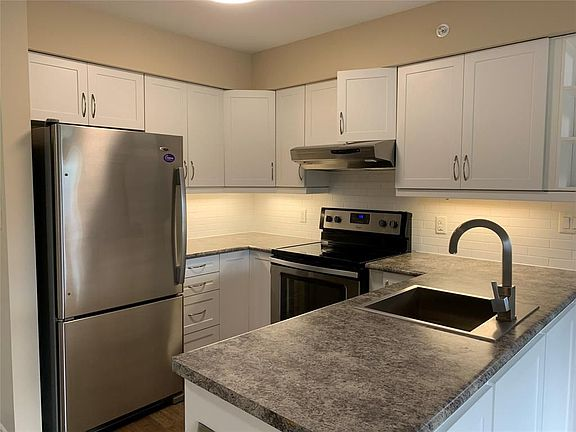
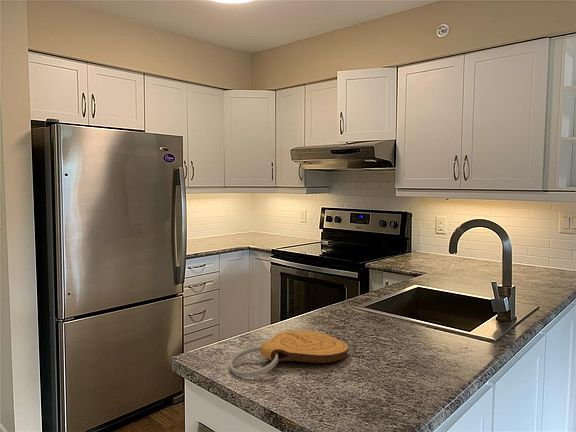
+ key chain [229,329,349,378]
